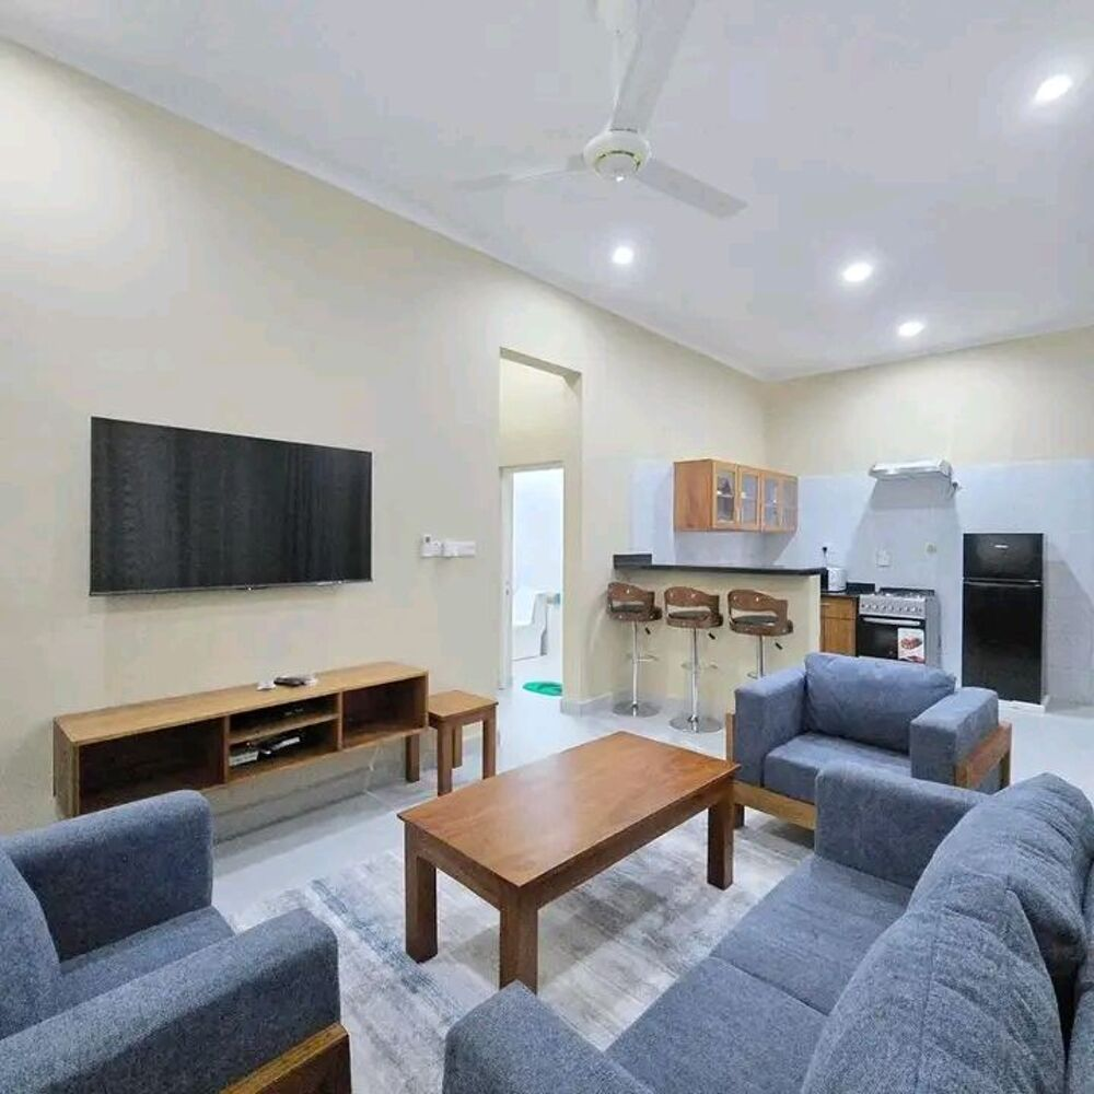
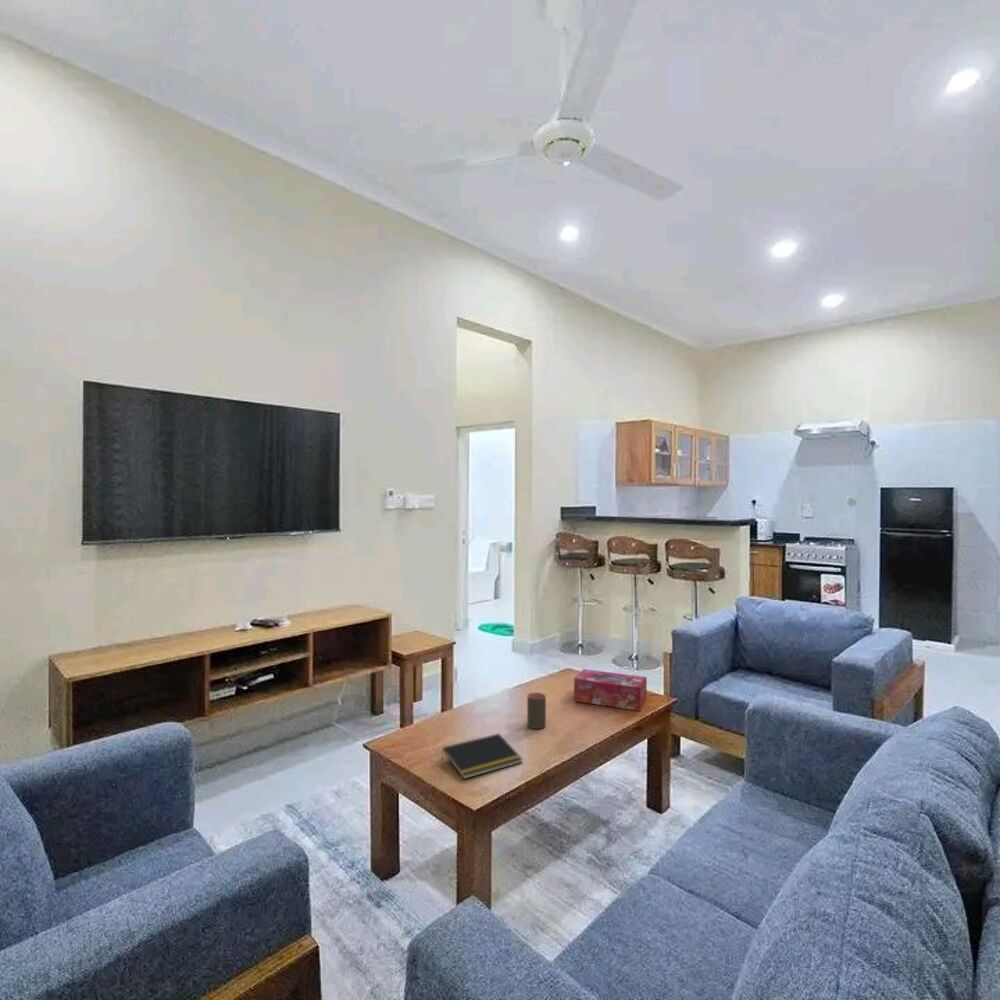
+ tissue box [573,668,648,712]
+ notepad [440,733,523,780]
+ cup [526,692,547,730]
